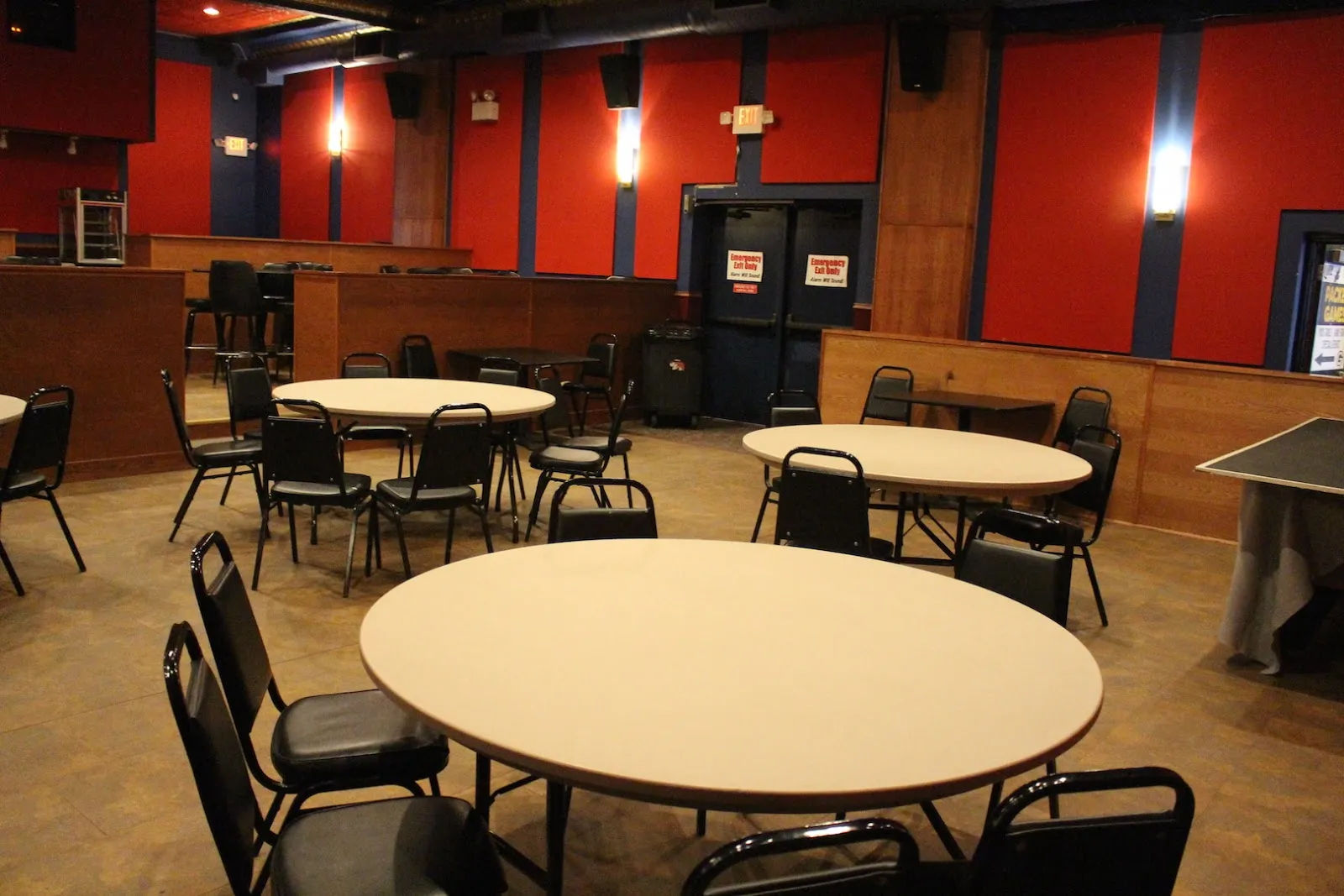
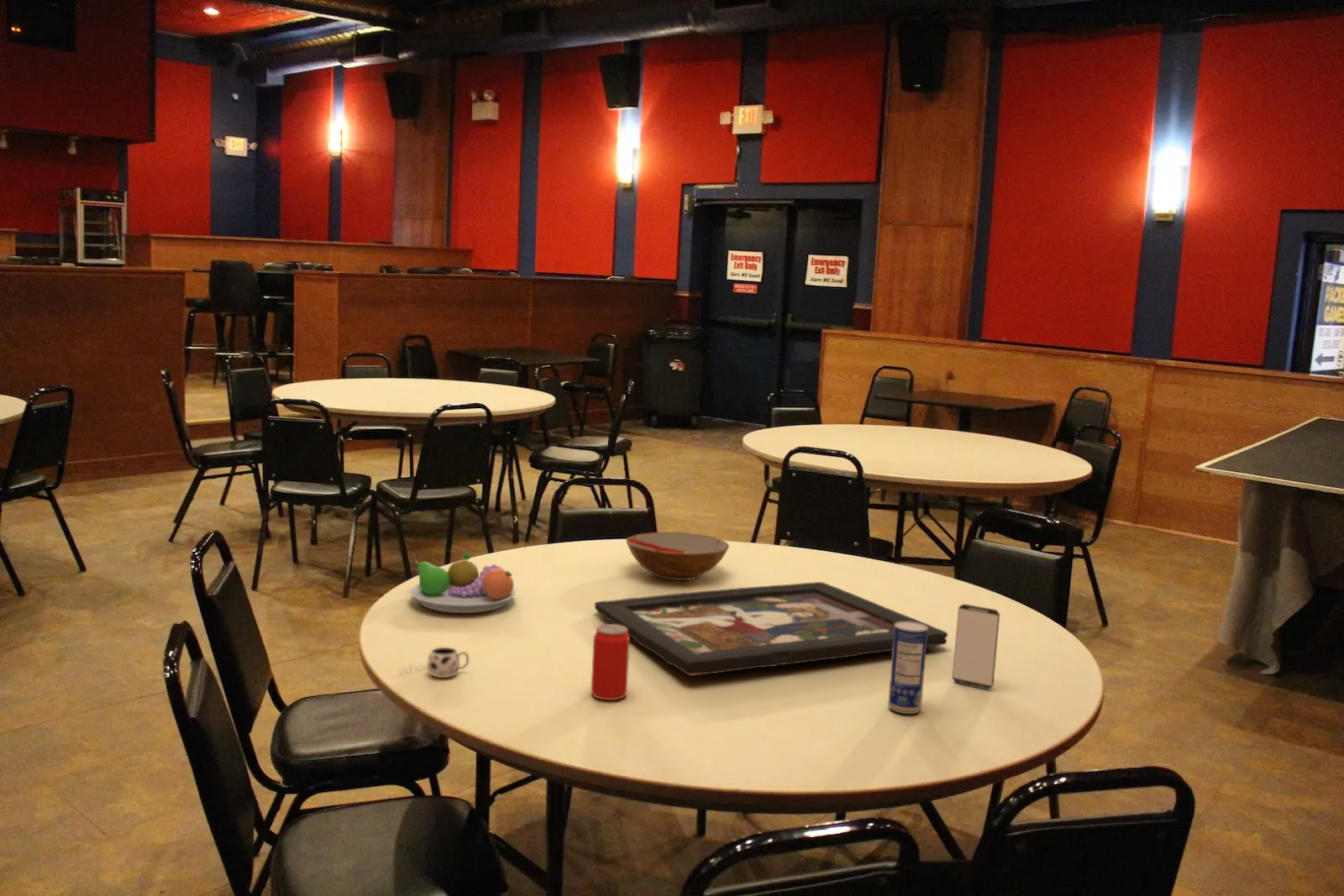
+ board game [593,581,948,676]
+ beverage can [591,623,630,701]
+ smartphone [952,603,1000,690]
+ fruit bowl [409,552,517,614]
+ beverage can [887,621,928,715]
+ mug [398,647,470,679]
+ bowl [625,532,730,581]
